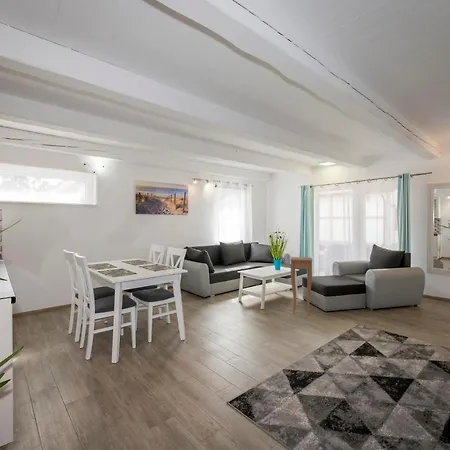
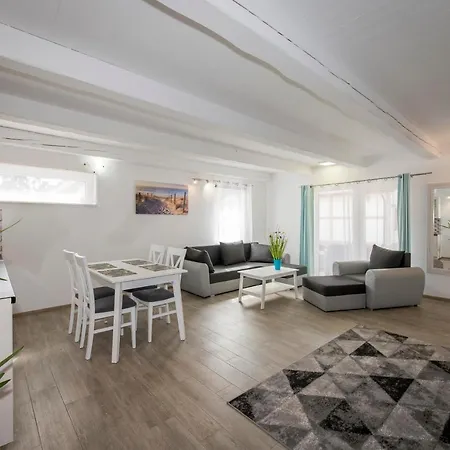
- side table [290,256,313,315]
